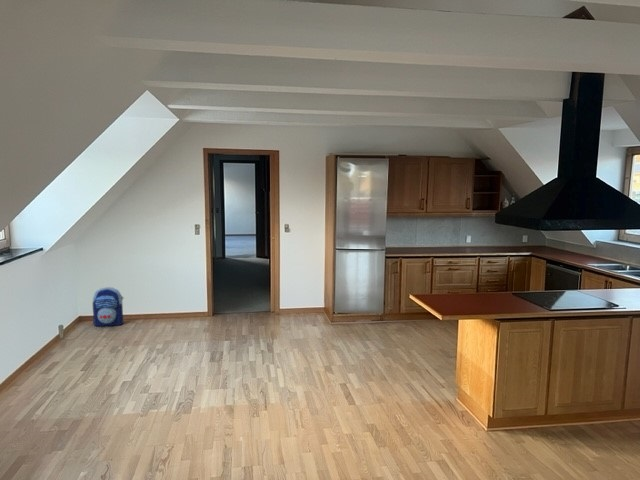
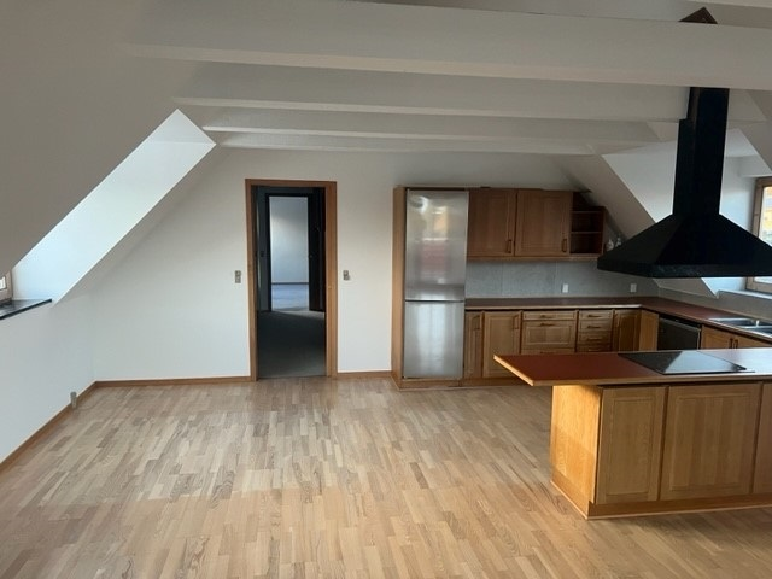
- backpack [92,286,125,327]
